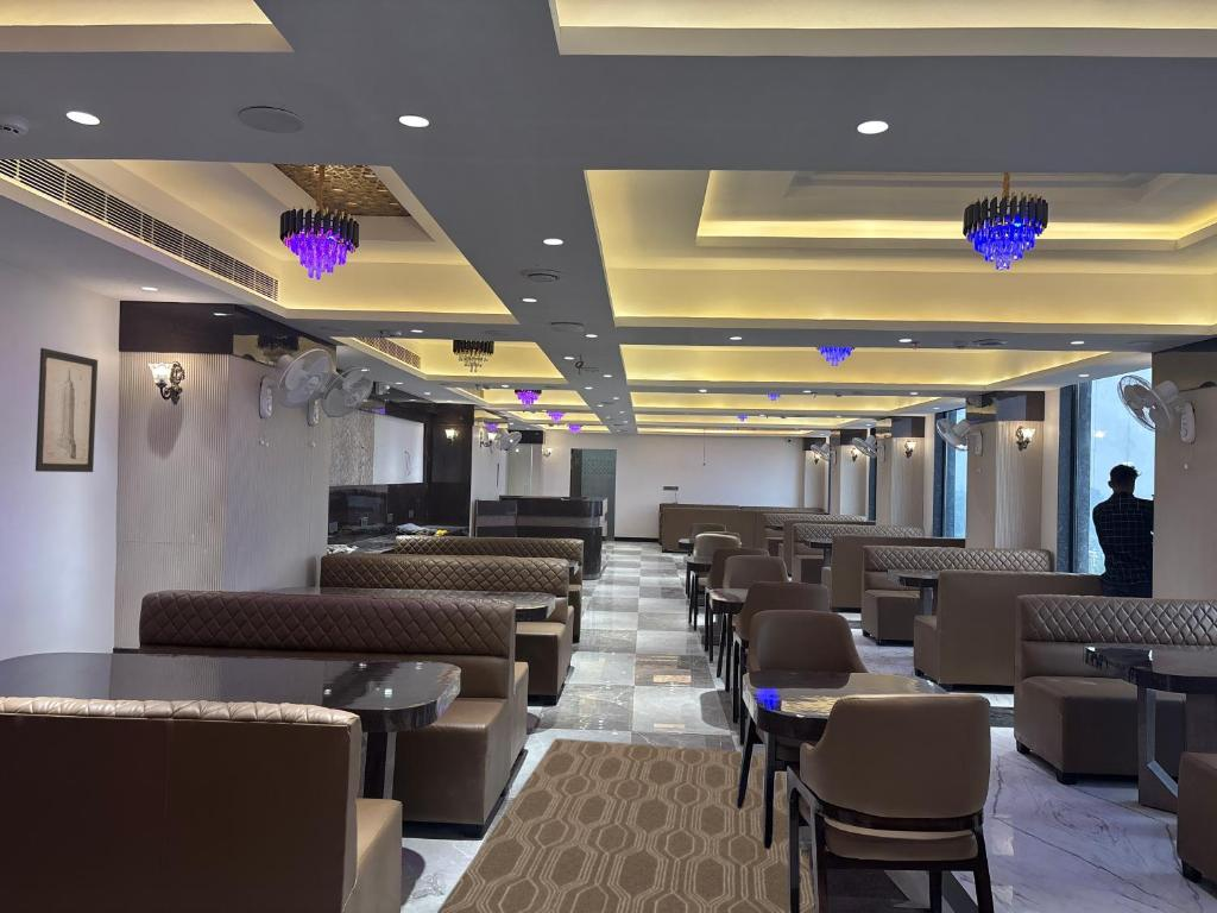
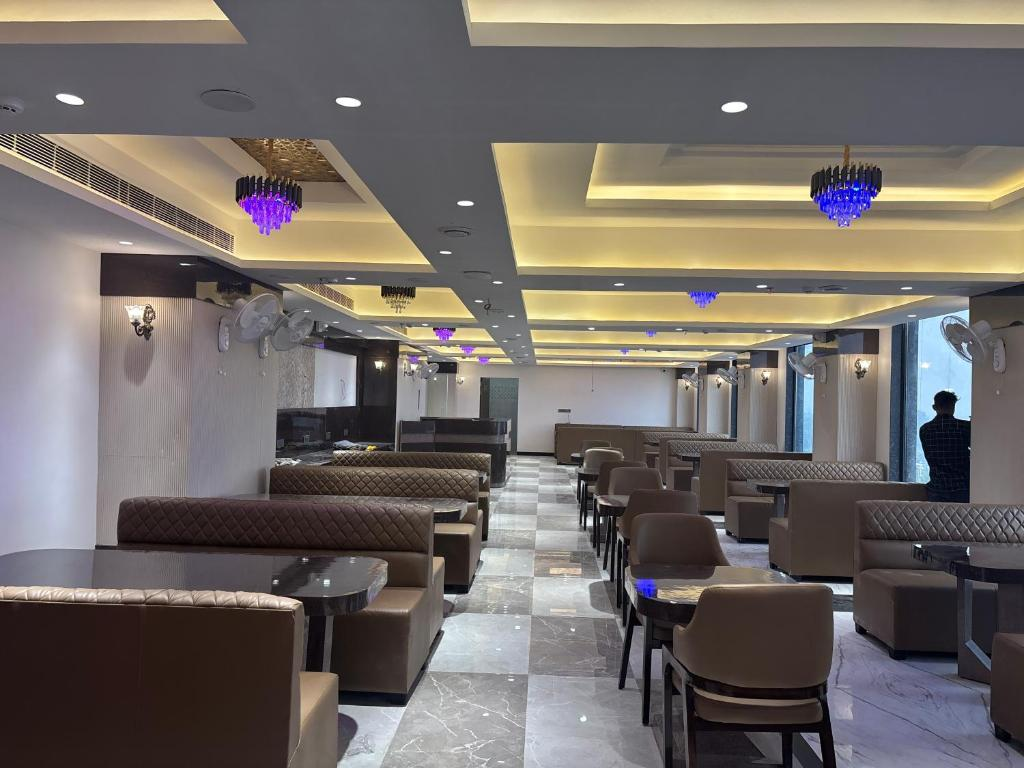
- rug [436,737,816,913]
- wall art [34,347,99,473]
